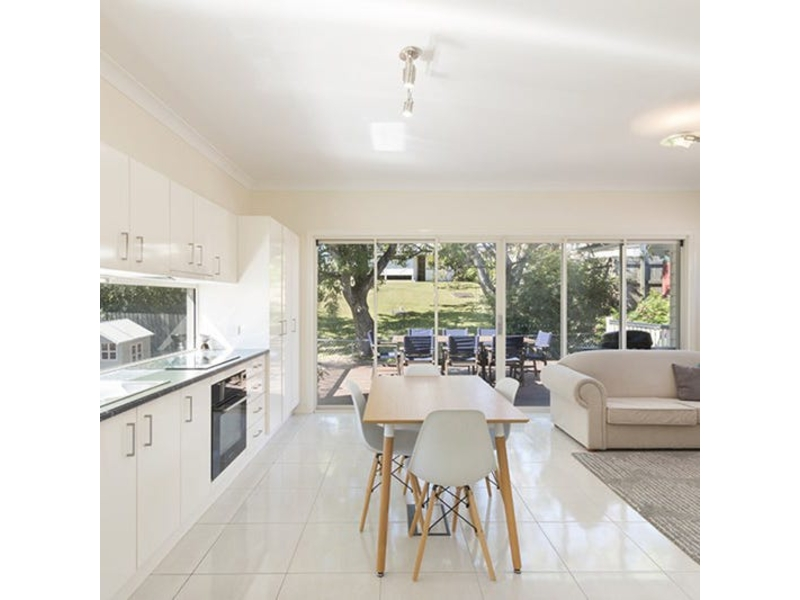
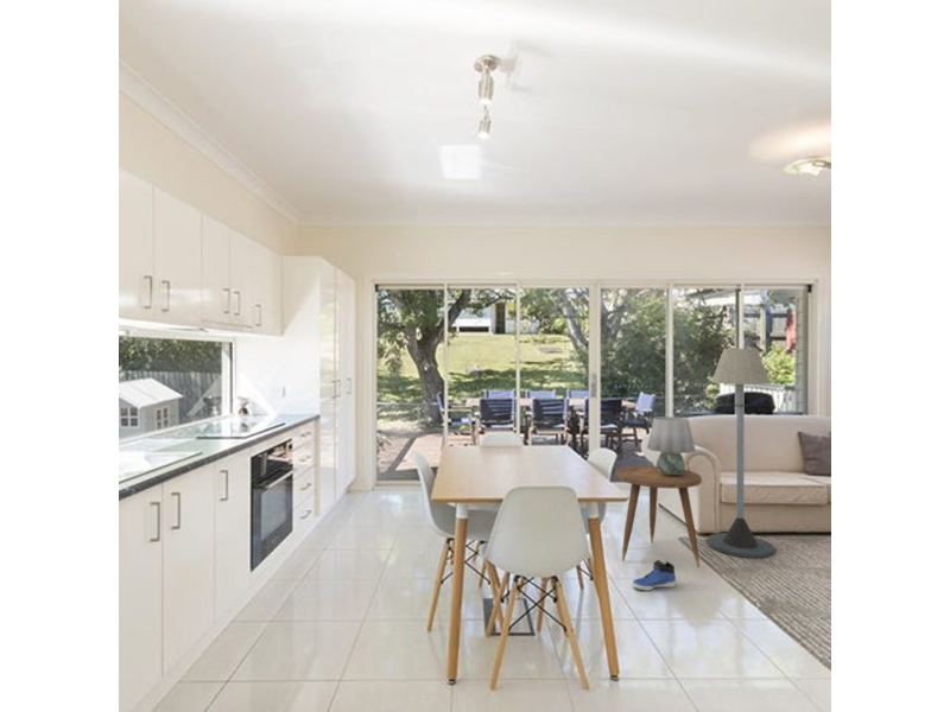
+ table lamp [646,415,697,475]
+ floor lamp [707,348,777,559]
+ side table [614,464,703,568]
+ sneaker [631,559,677,591]
